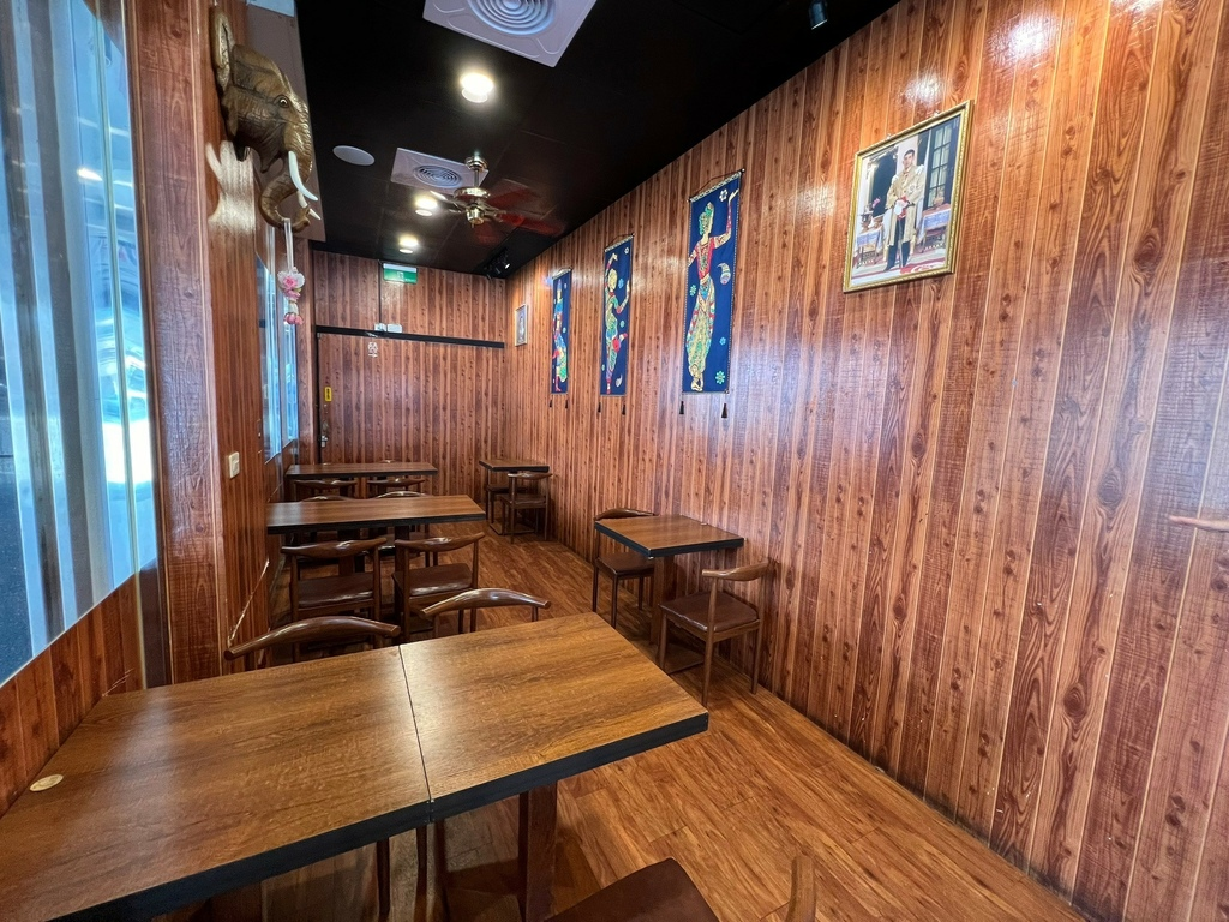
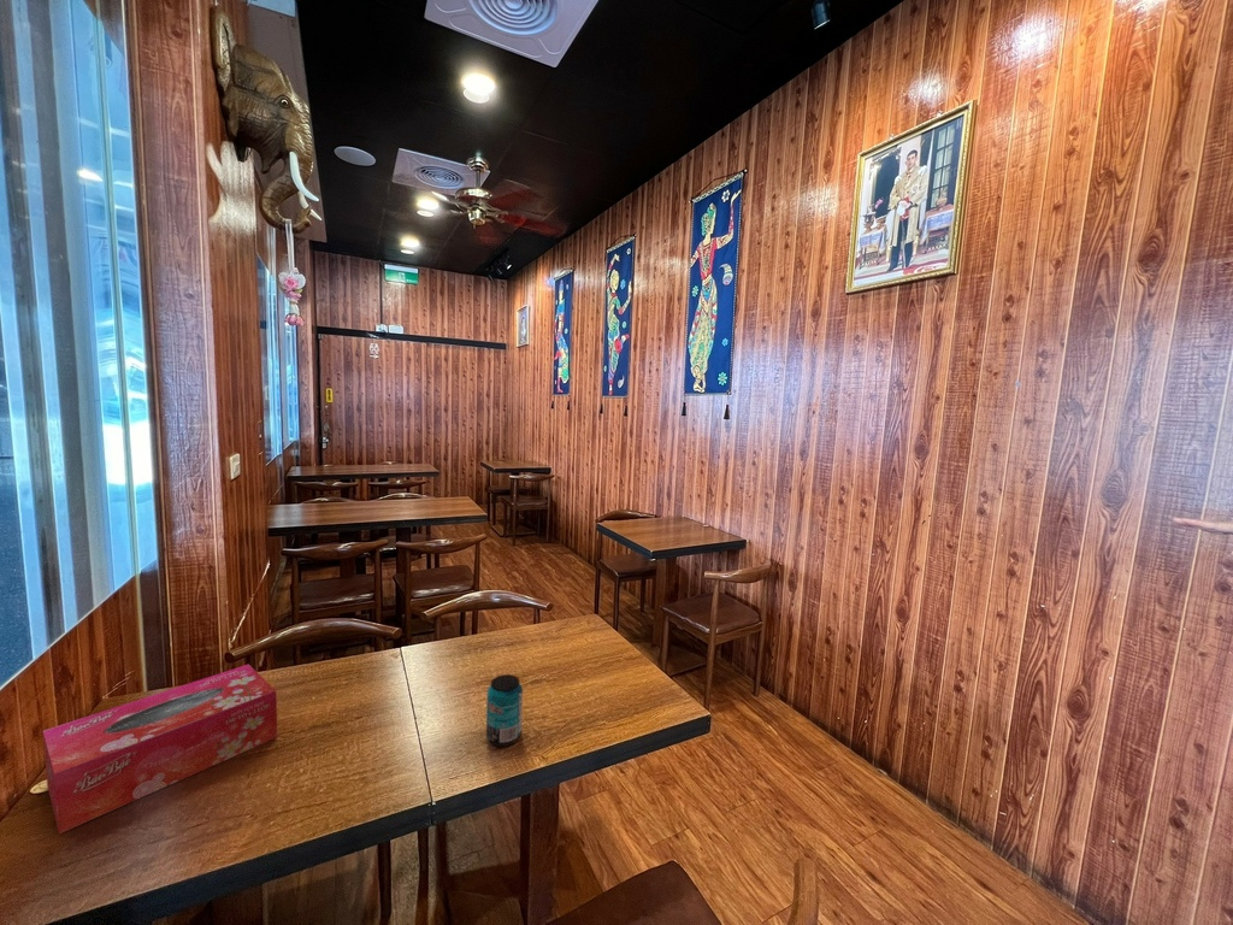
+ beverage can [485,673,524,748]
+ tissue box [42,664,278,835]
